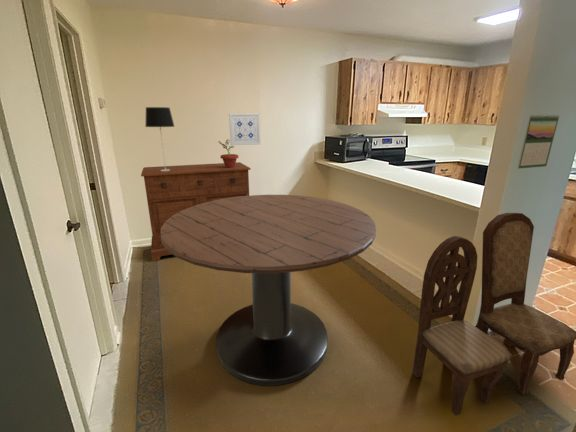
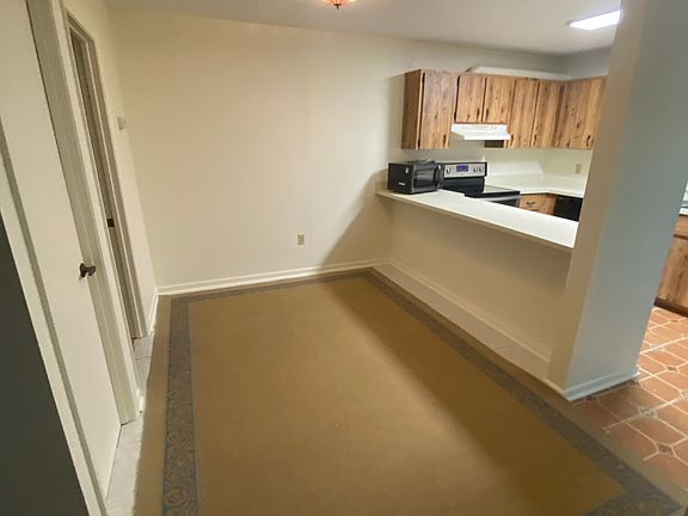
- dining chair [411,212,576,416]
- table lamp [144,106,176,171]
- dining table [161,194,377,387]
- calendar [516,113,560,170]
- wall art [228,112,261,146]
- sideboard [140,161,252,262]
- potted plant [217,139,239,168]
